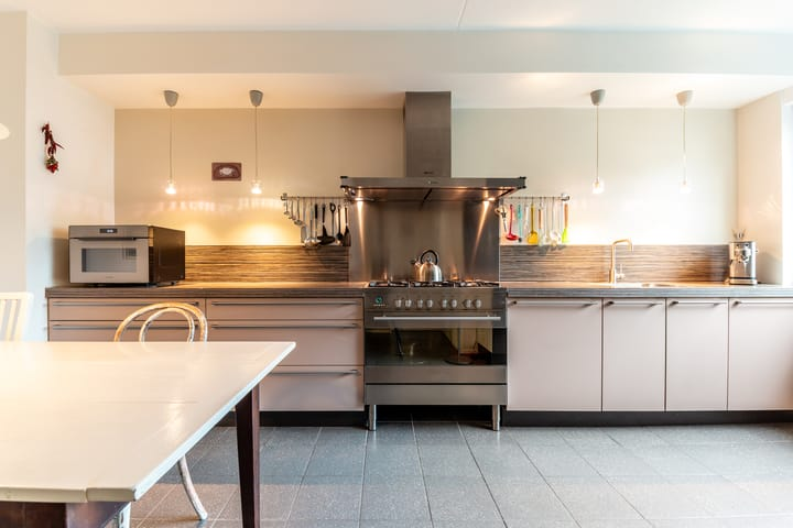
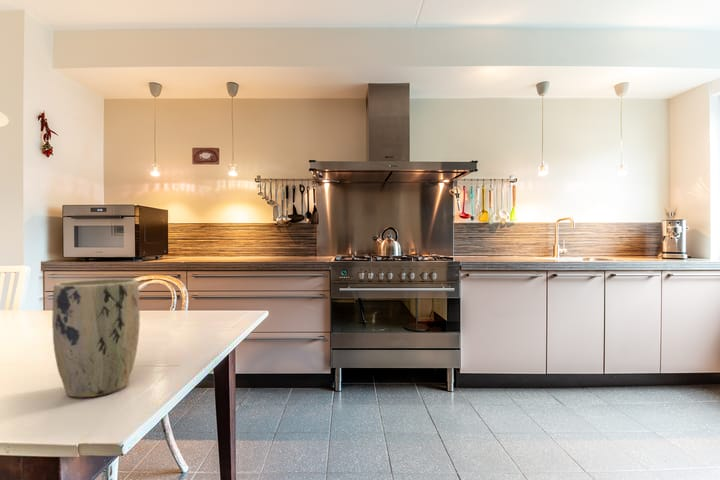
+ plant pot [51,278,141,398]
